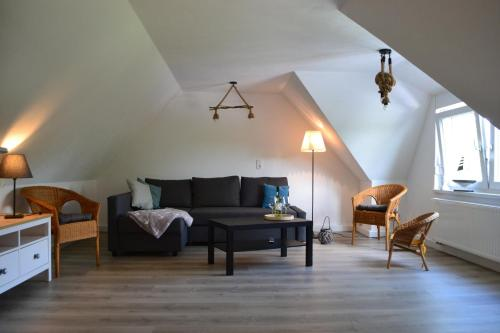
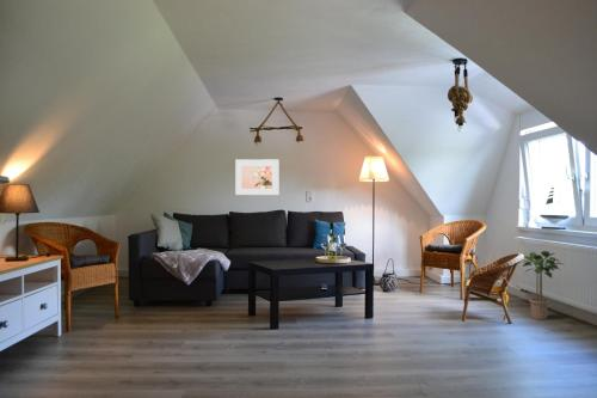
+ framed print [234,158,279,196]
+ potted plant [519,250,564,320]
